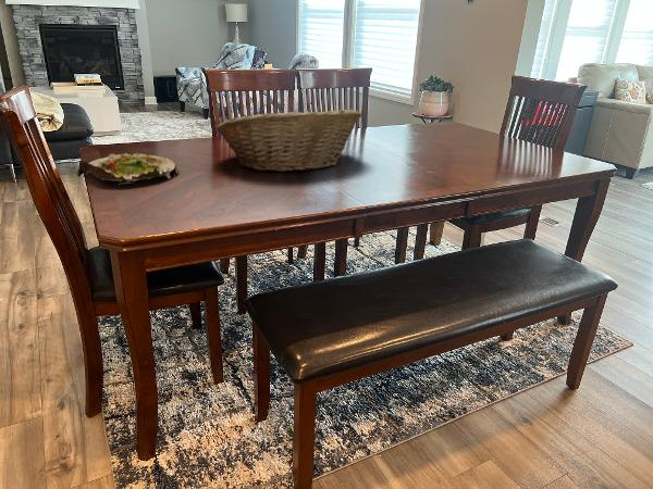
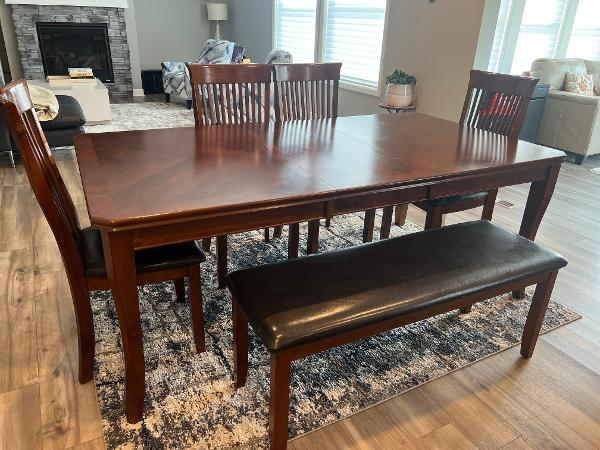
- fruit basket [214,106,362,173]
- salad plate [76,151,180,185]
